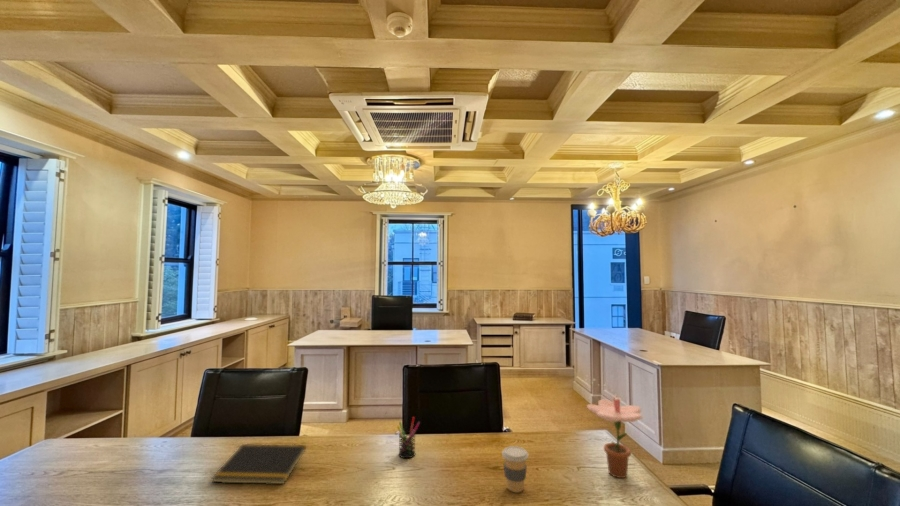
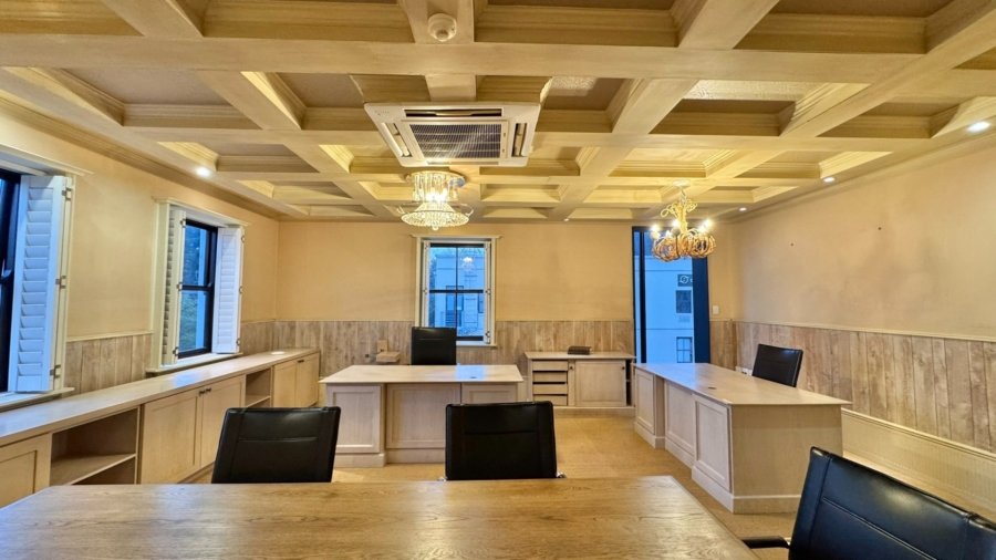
- flower [577,369,644,479]
- notepad [211,443,307,485]
- pen holder [396,416,421,459]
- coffee cup [501,445,530,493]
